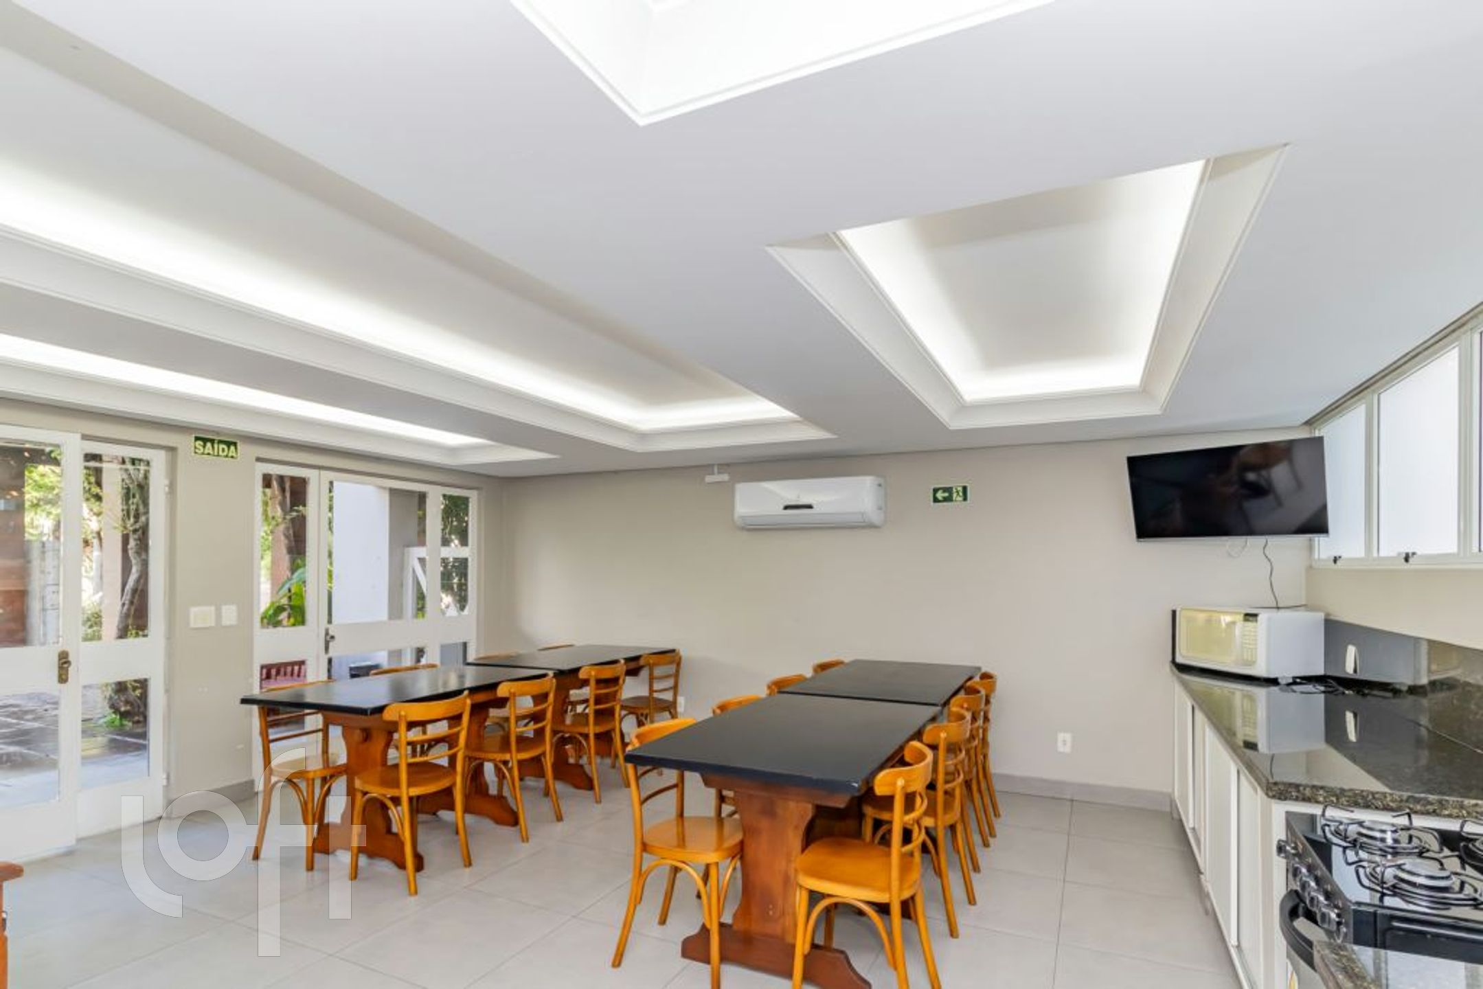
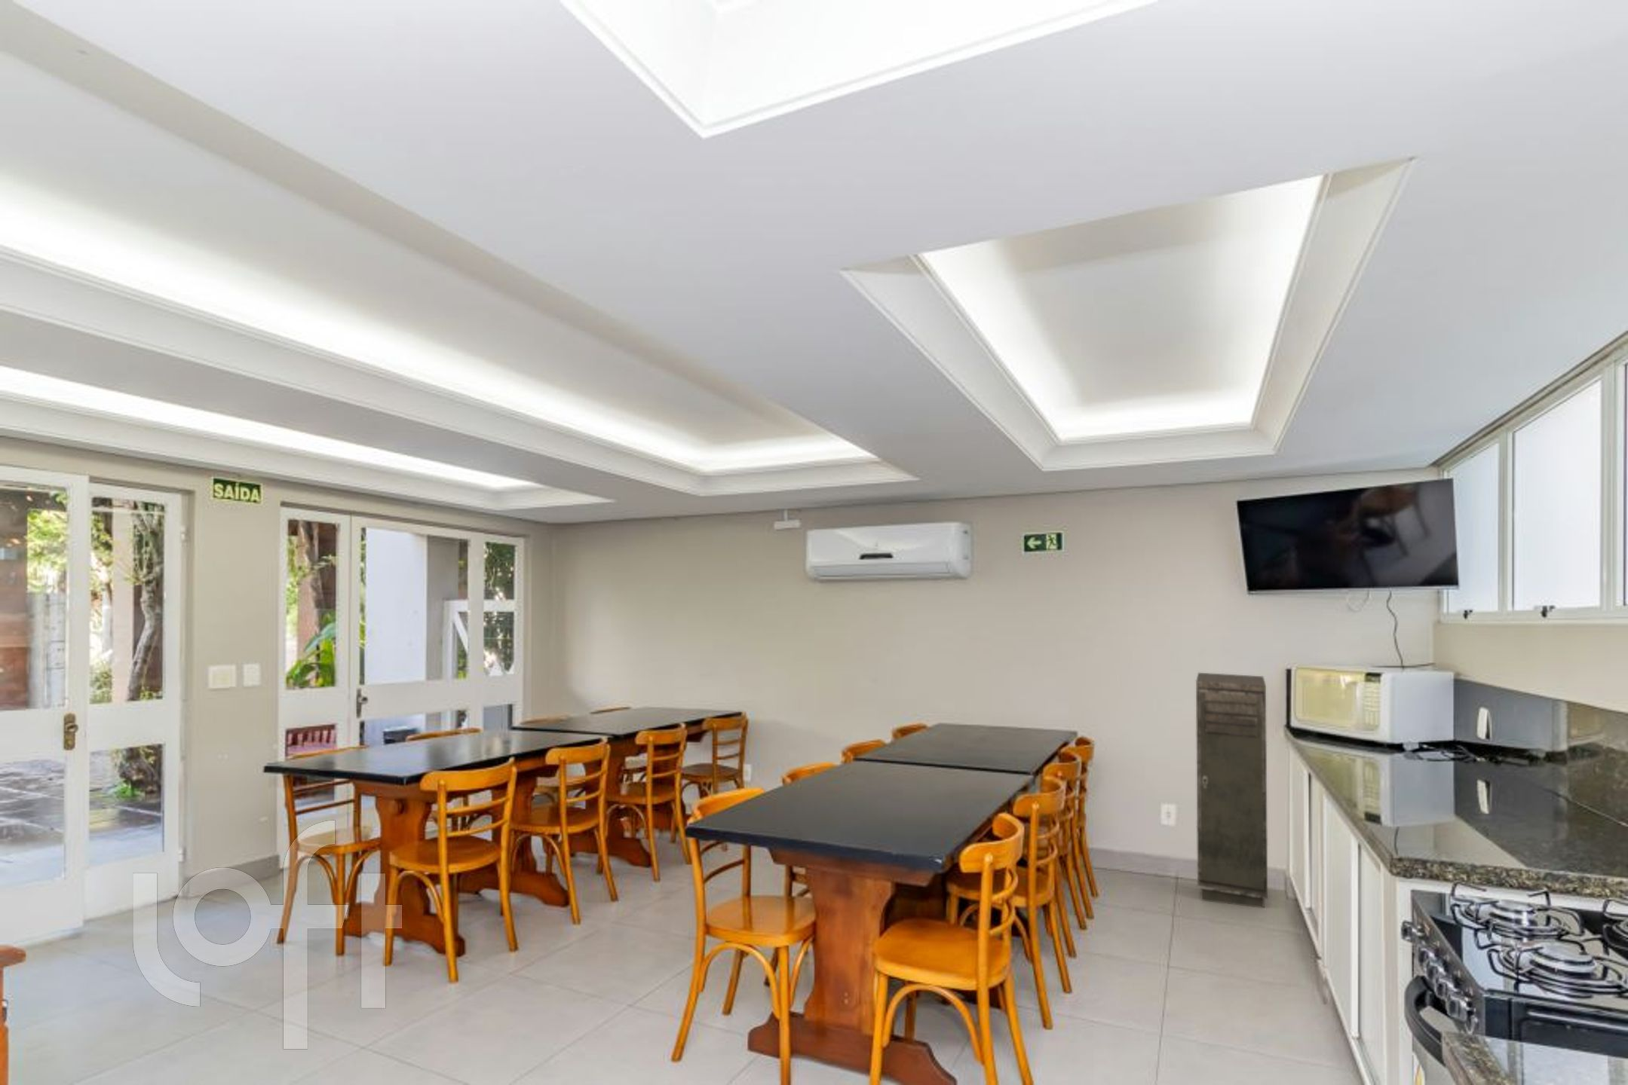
+ storage cabinet [1196,672,1268,908]
